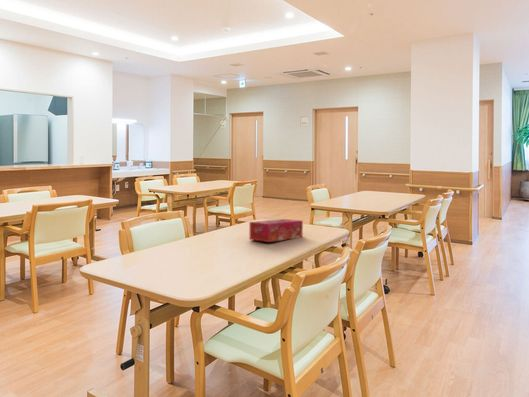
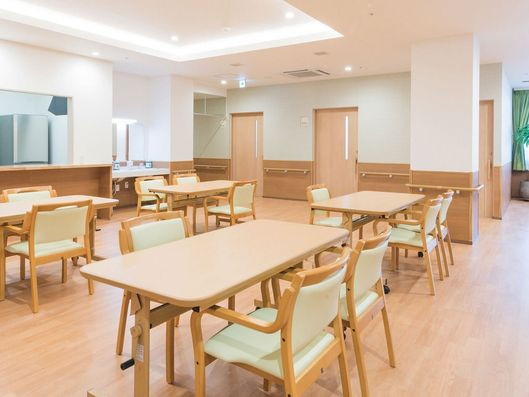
- tissue box [249,218,304,243]
